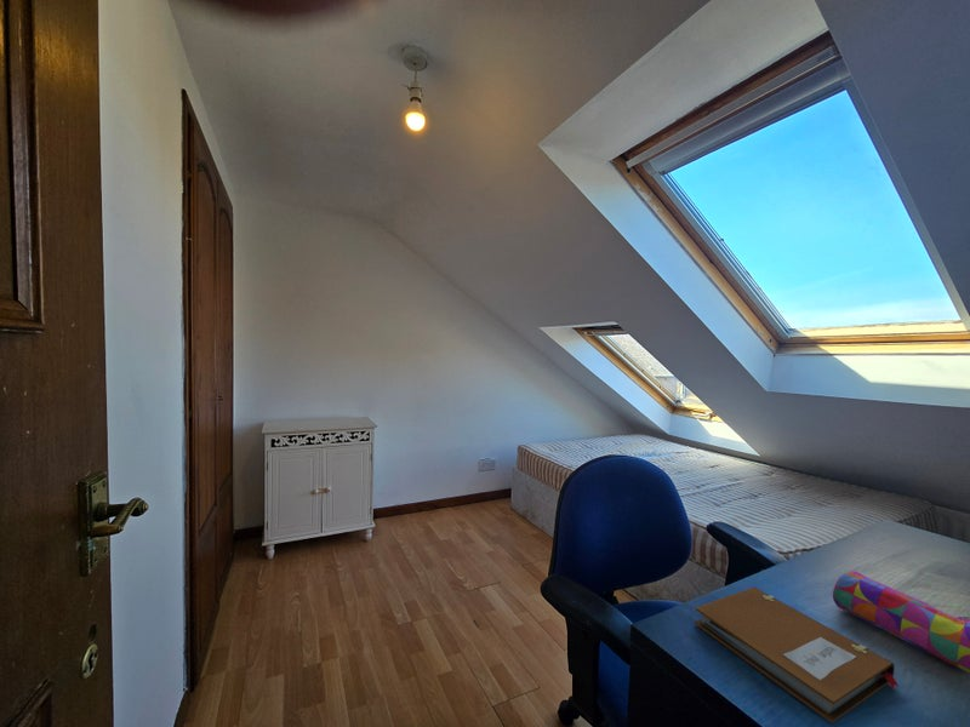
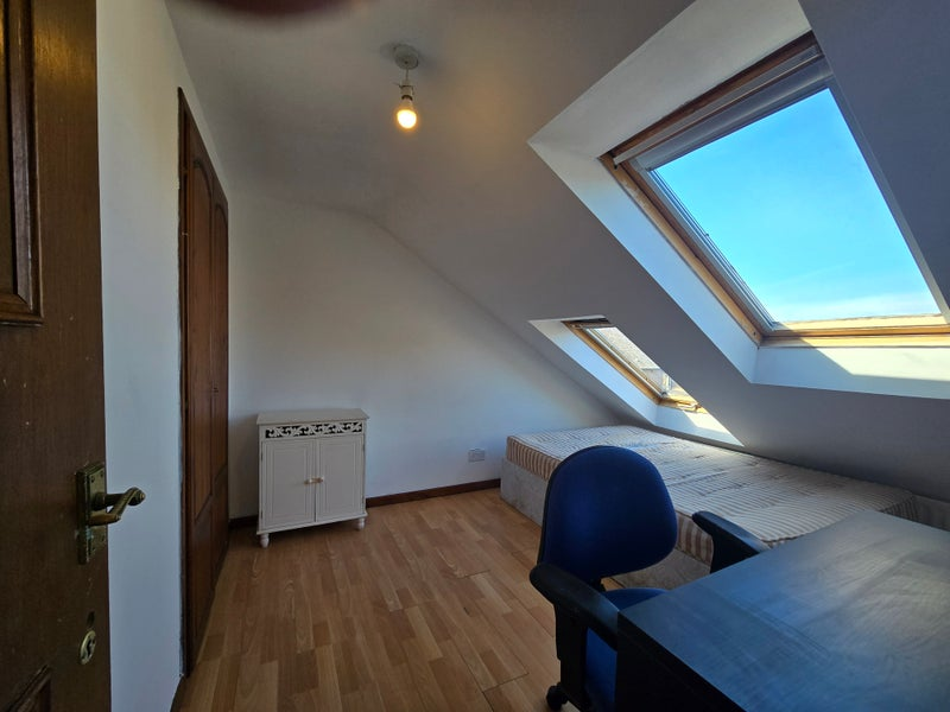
- notebook [694,586,900,725]
- pencil case [832,569,970,674]
